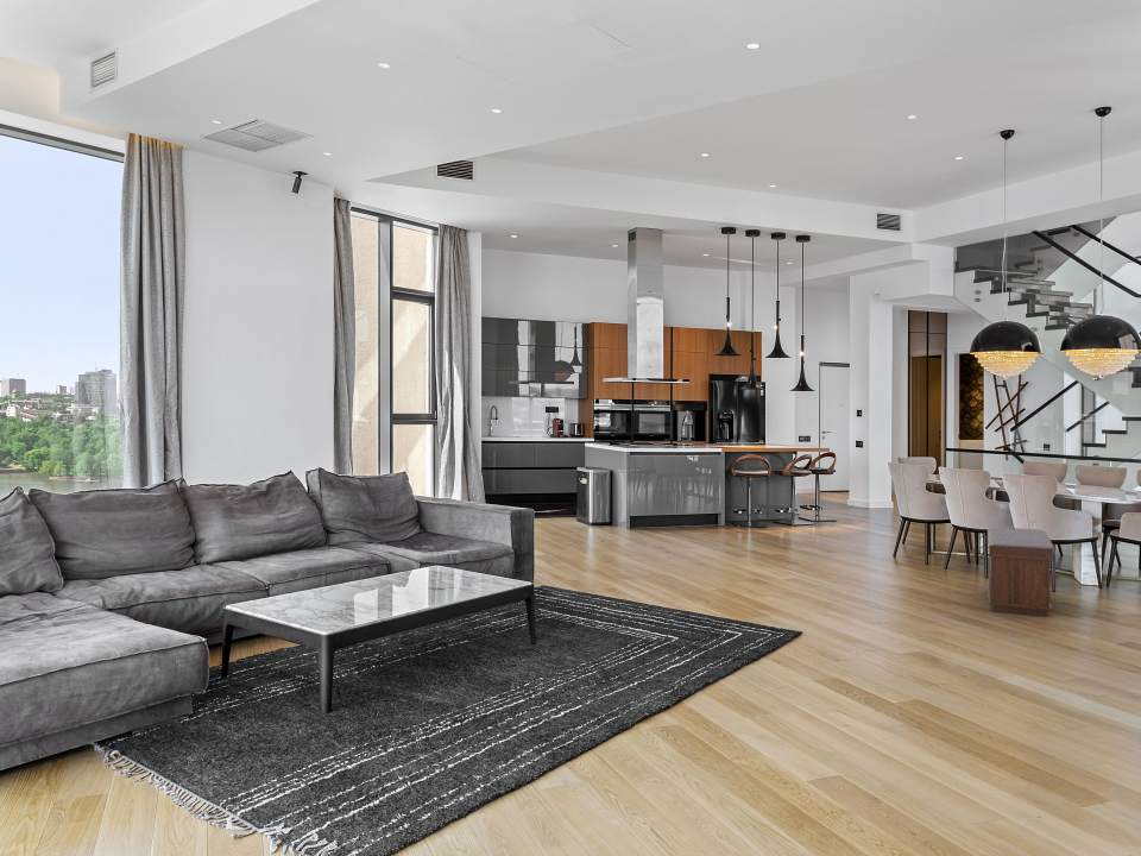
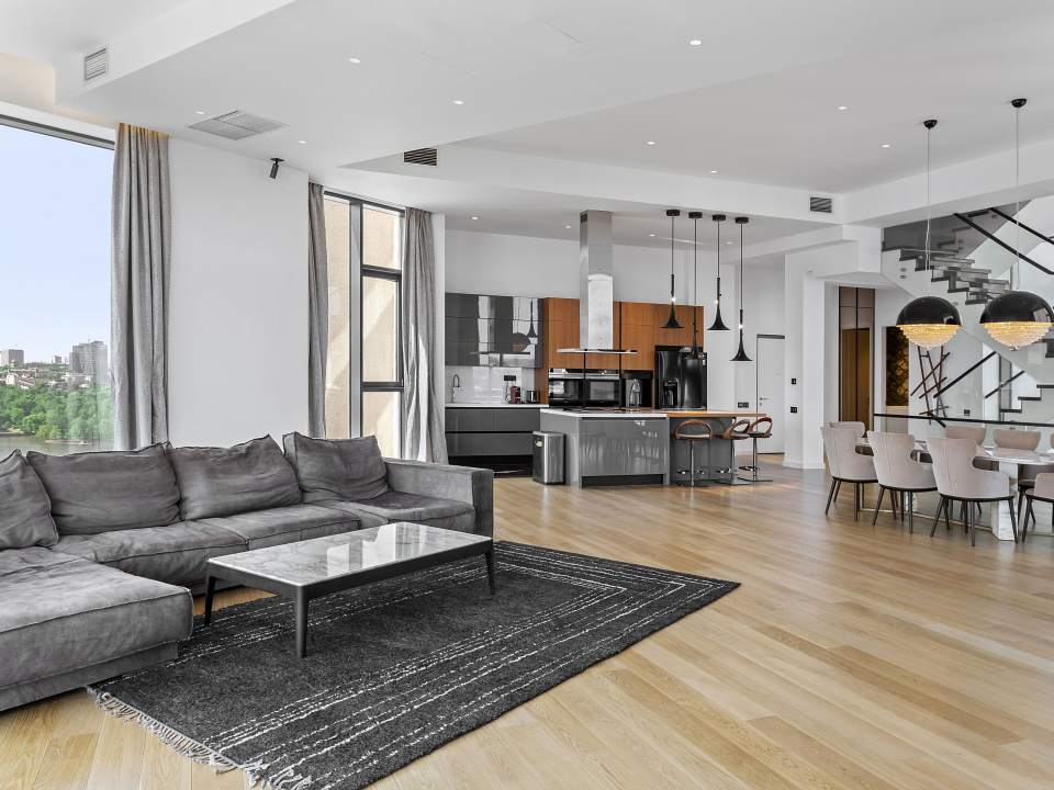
- bench [985,527,1055,617]
